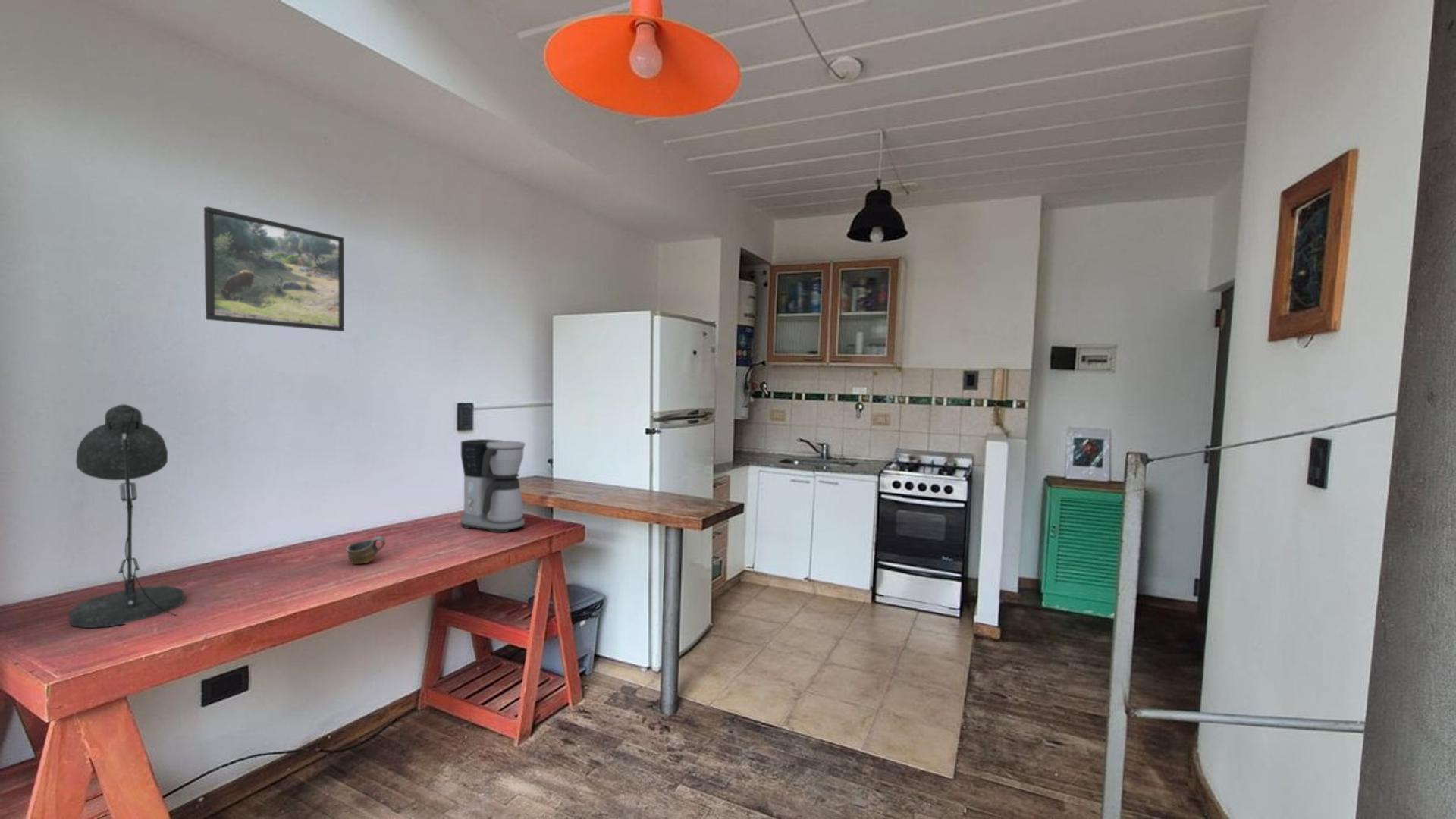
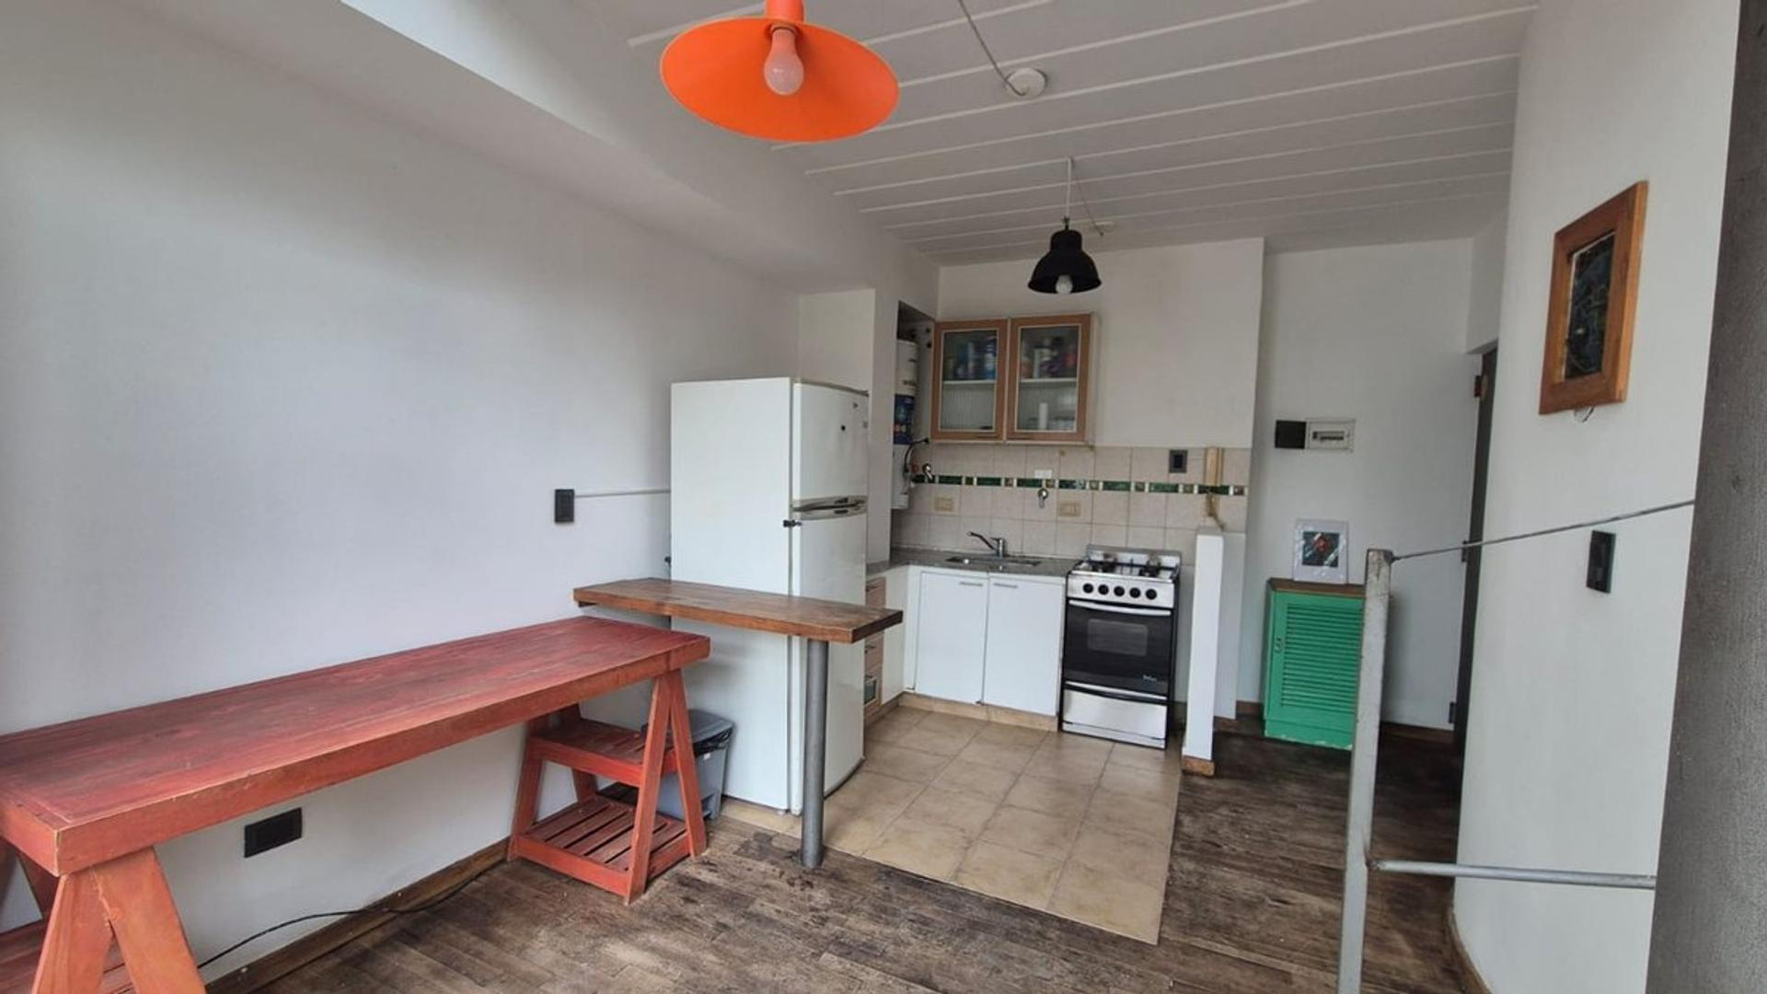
- desk lamp [68,403,185,629]
- coffee maker [460,438,526,533]
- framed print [203,206,345,332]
- cup [345,535,386,565]
